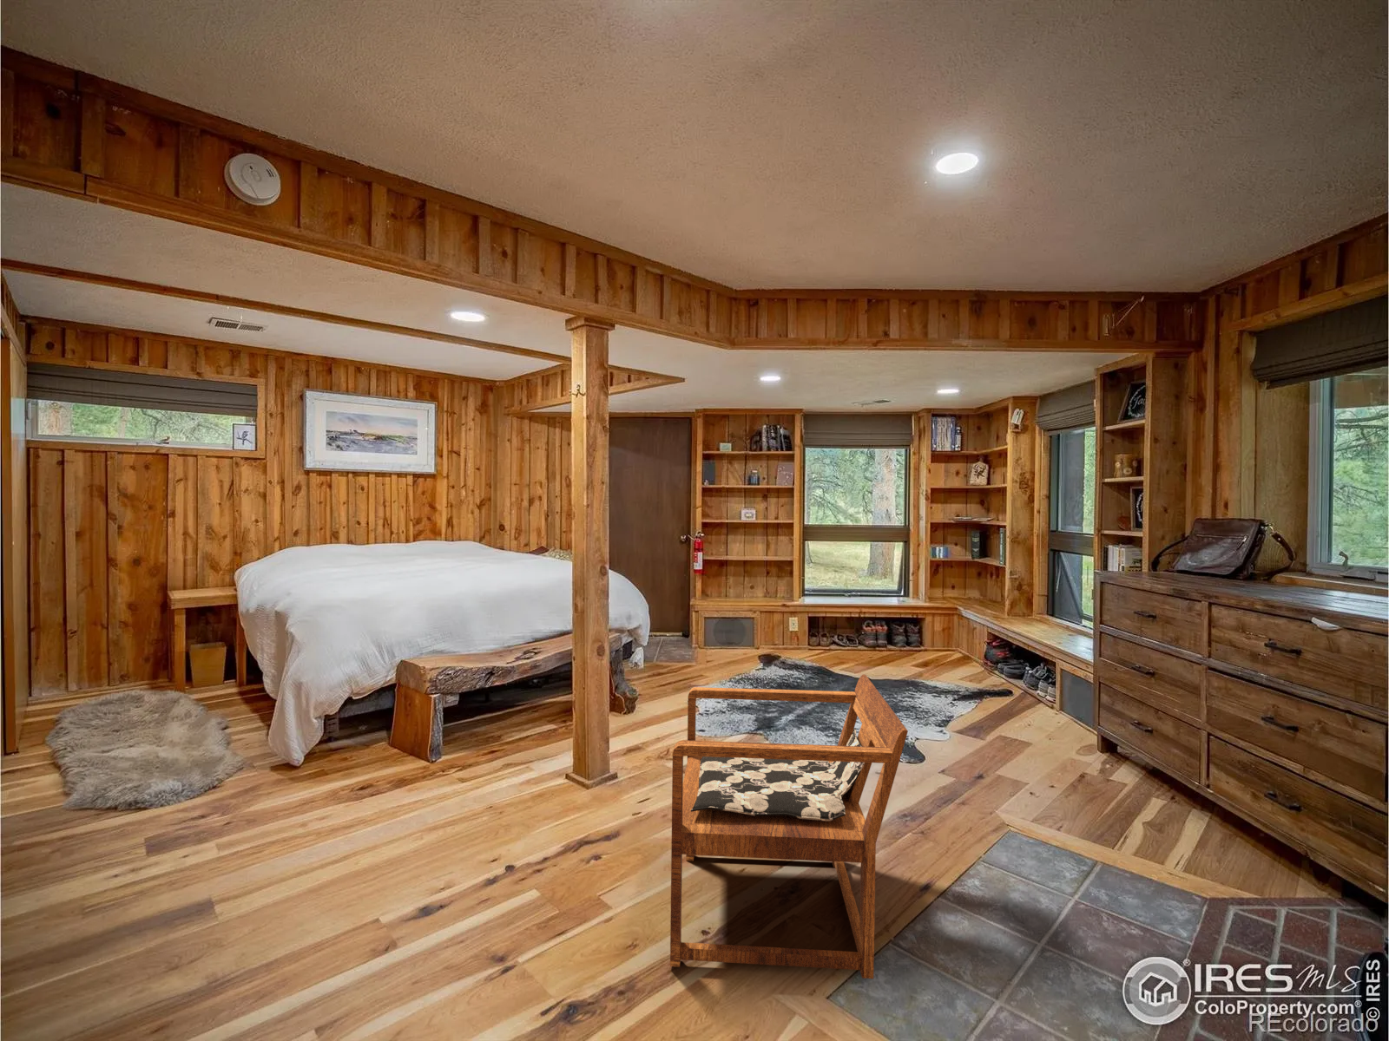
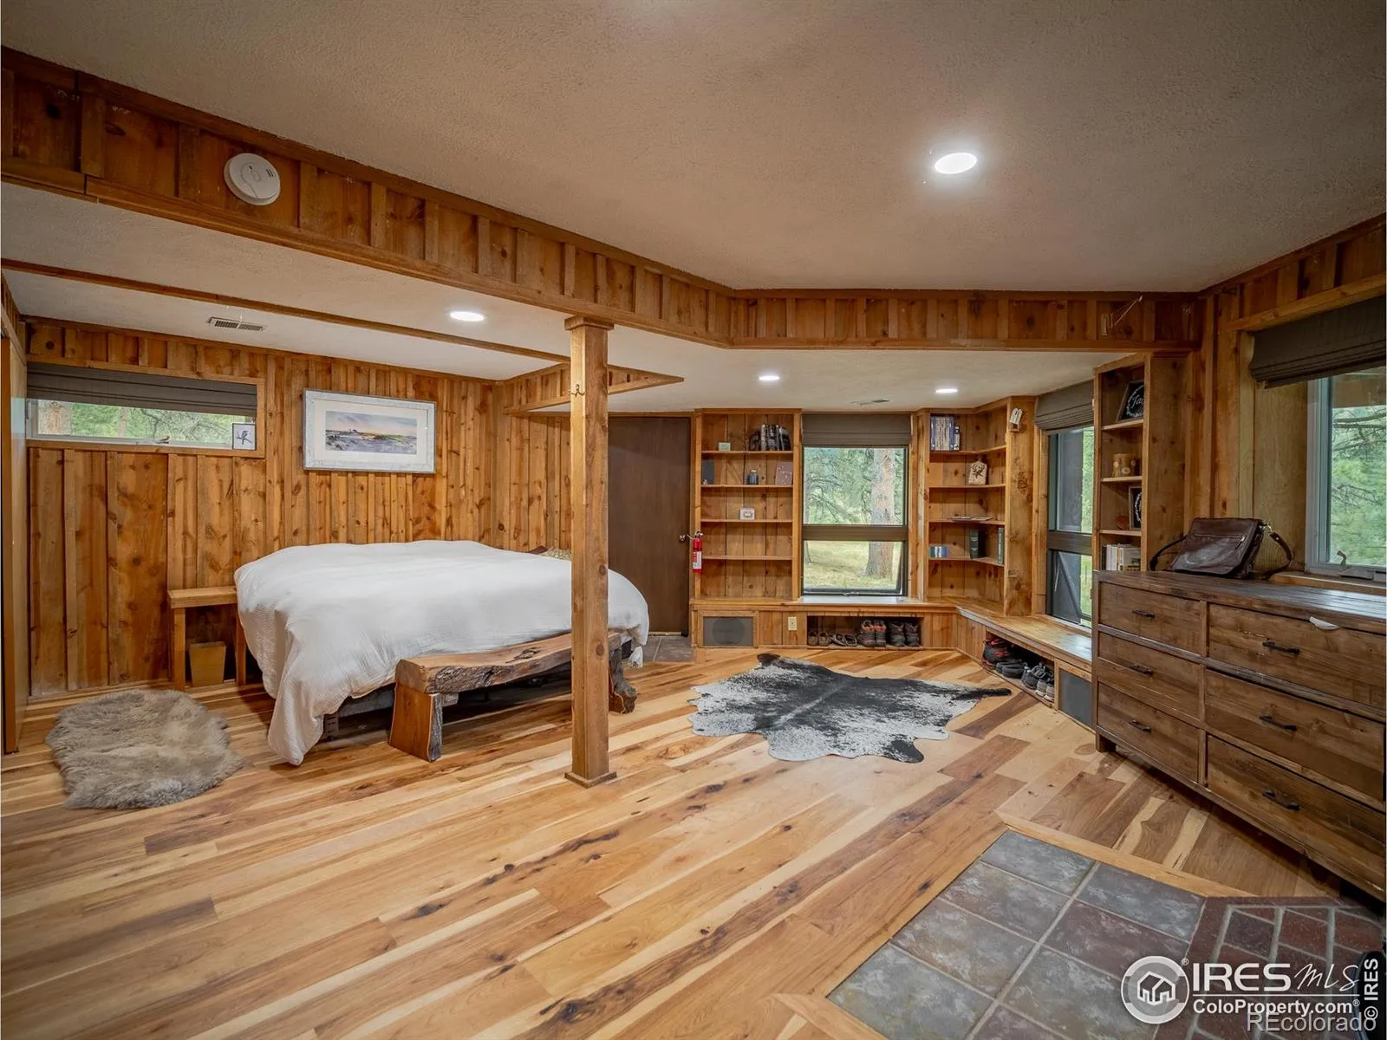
- armchair [669,674,909,980]
